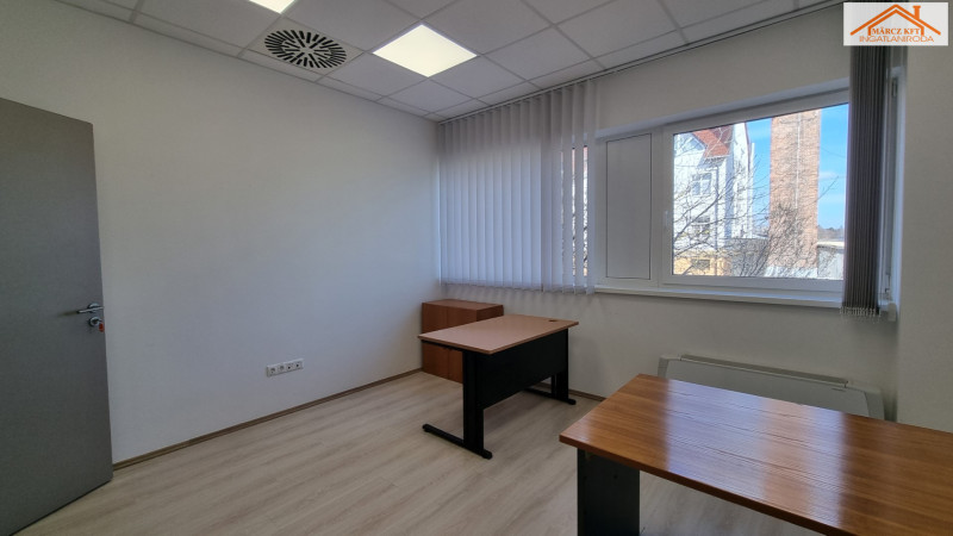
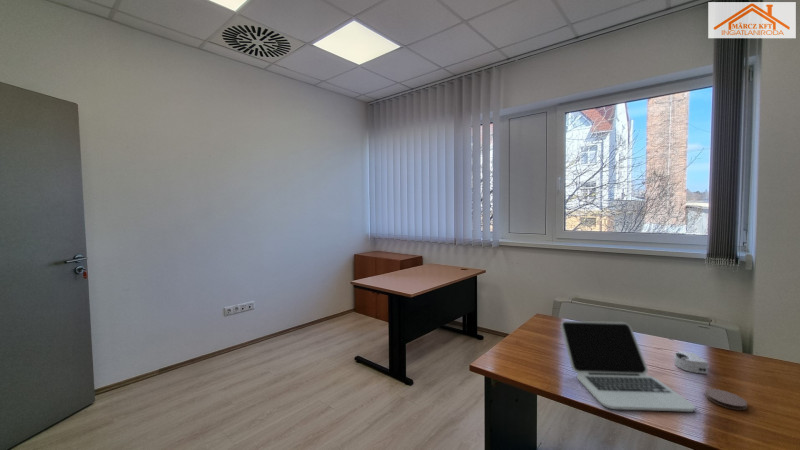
+ computer mouse [674,351,710,375]
+ laptop [560,320,696,413]
+ coaster [704,388,748,411]
